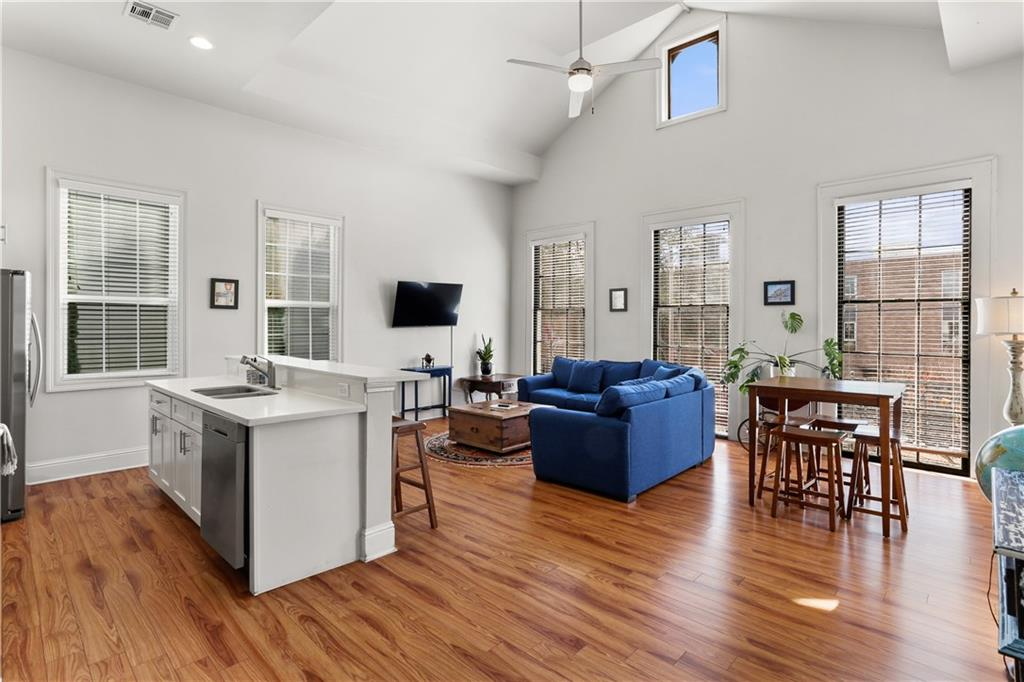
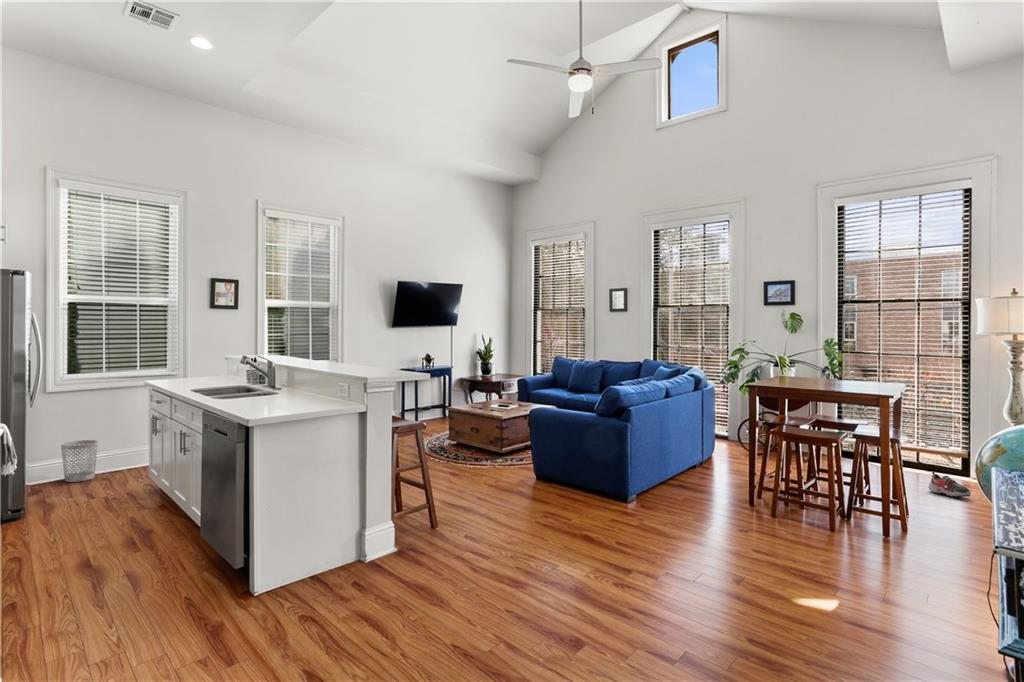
+ wastebasket [60,439,99,483]
+ shoe [927,471,972,498]
